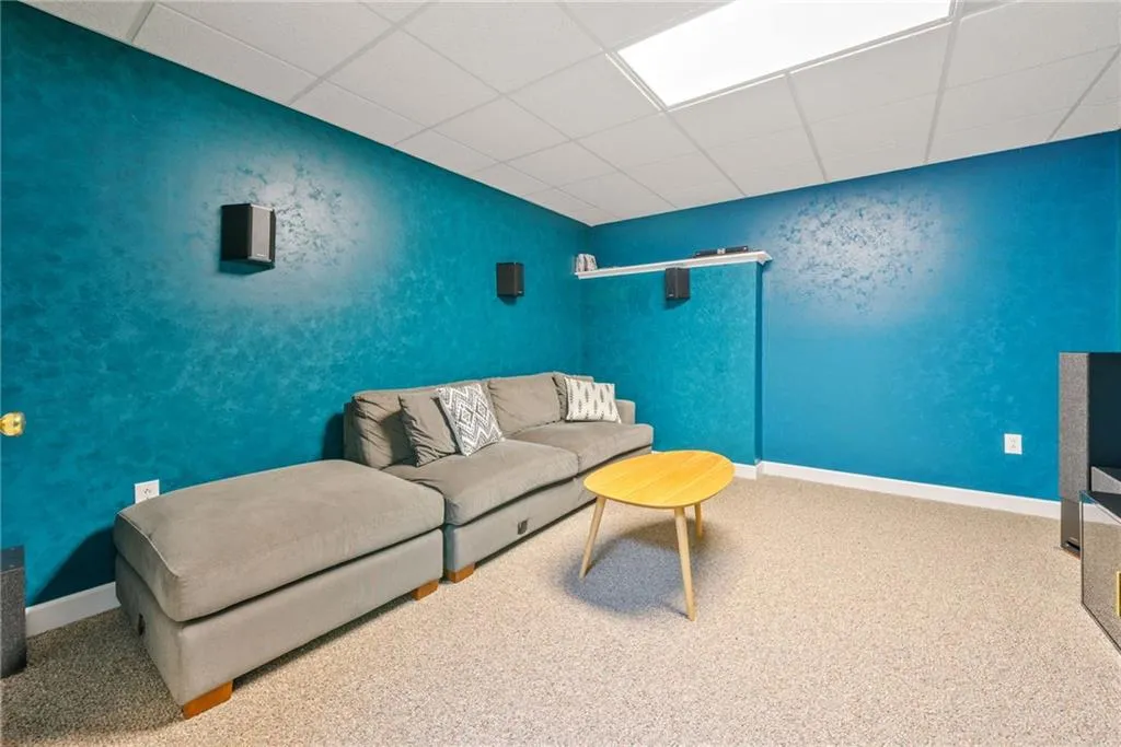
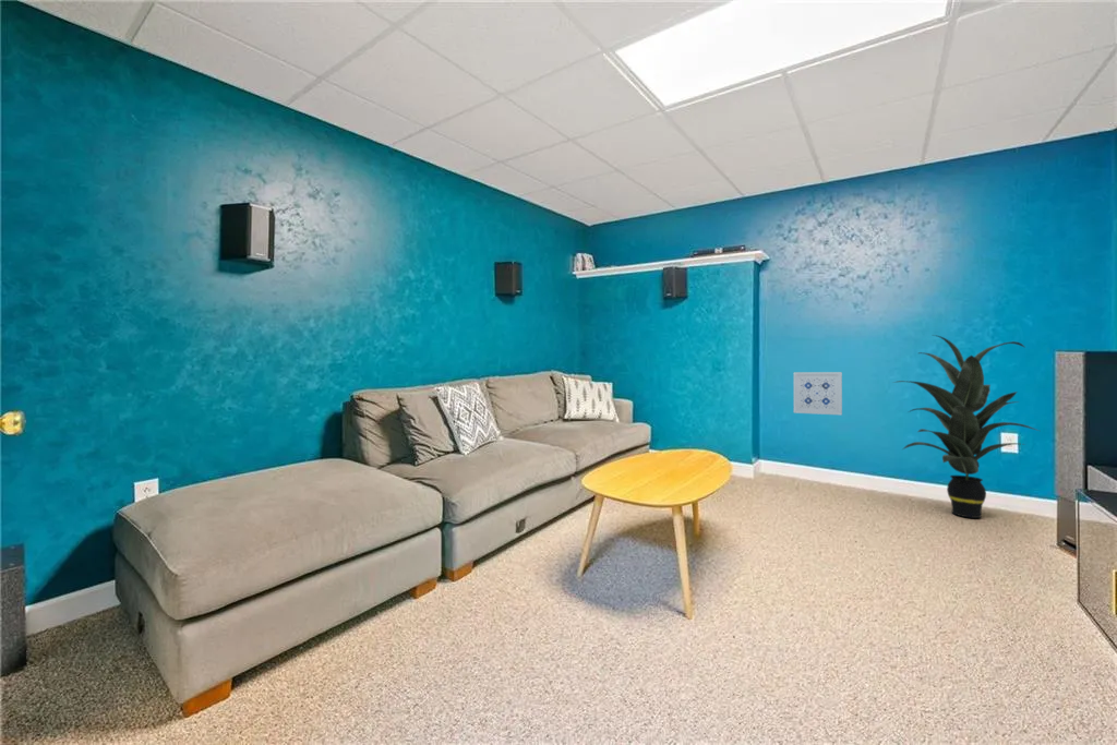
+ indoor plant [892,334,1040,519]
+ wall art [793,371,843,416]
